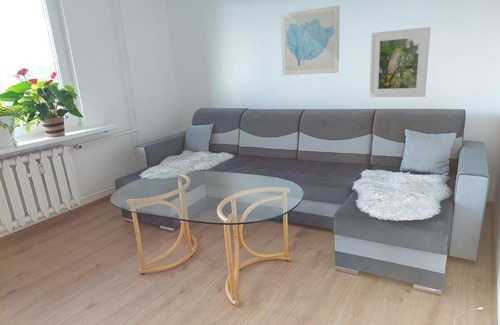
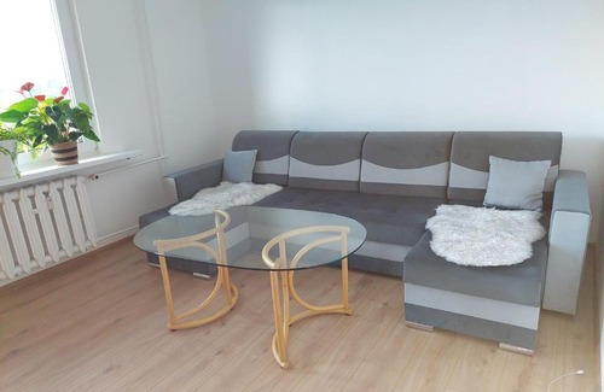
- wall art [280,4,341,76]
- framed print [368,26,431,98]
